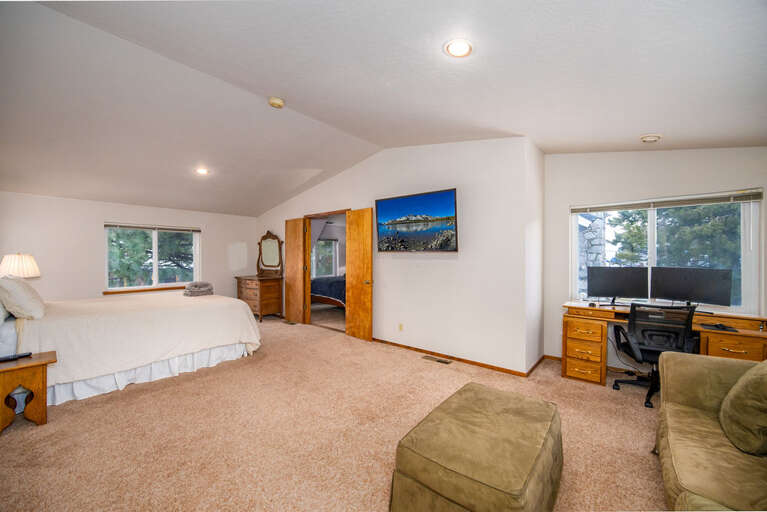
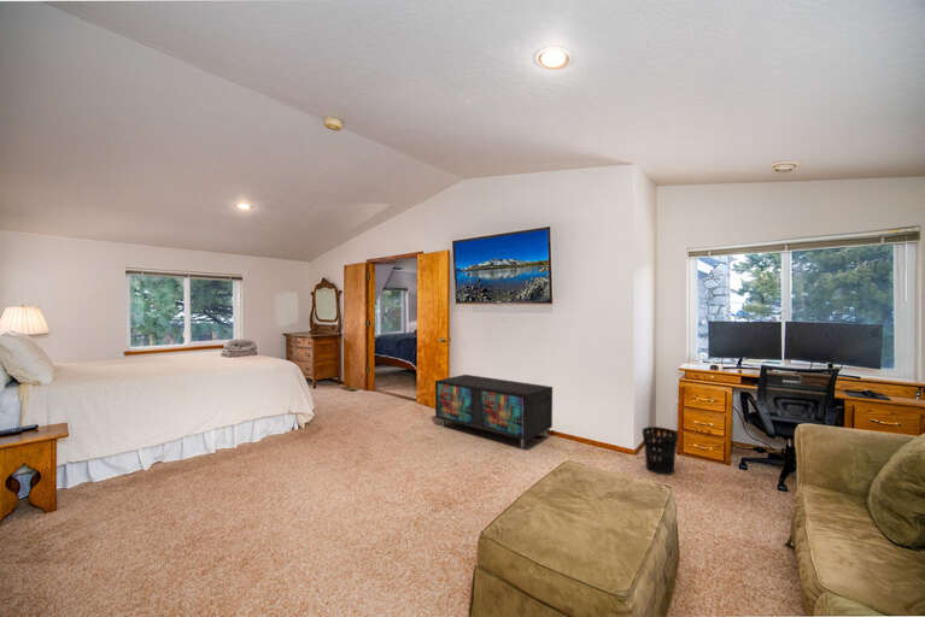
+ storage cabinet [434,374,554,449]
+ wastebasket [642,425,679,476]
